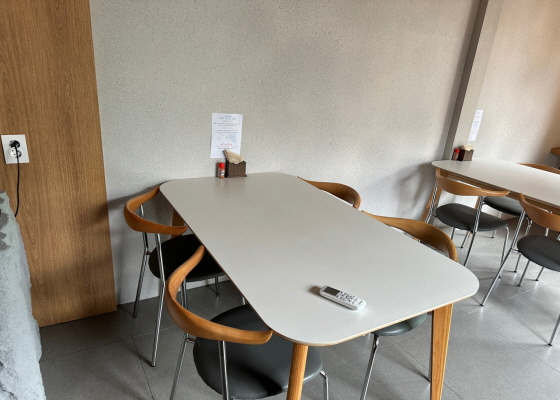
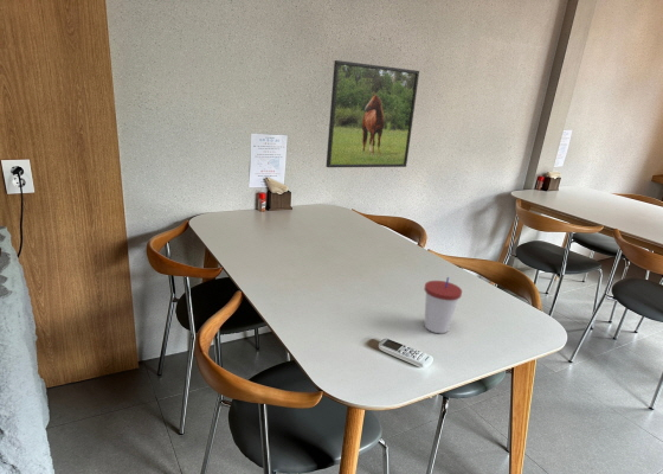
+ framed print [326,59,420,168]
+ cup [423,276,463,334]
